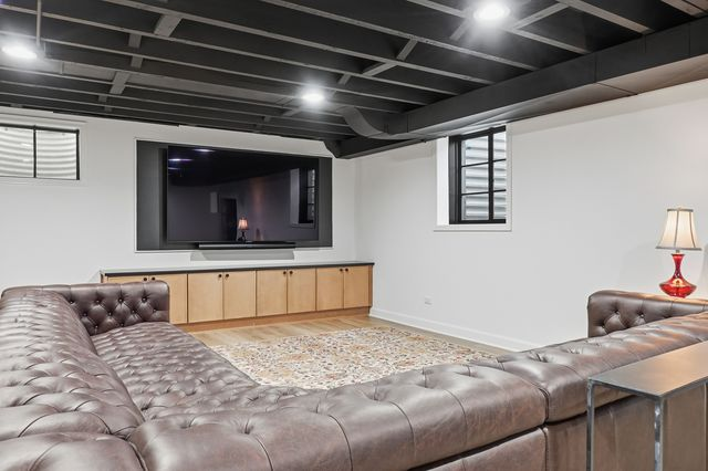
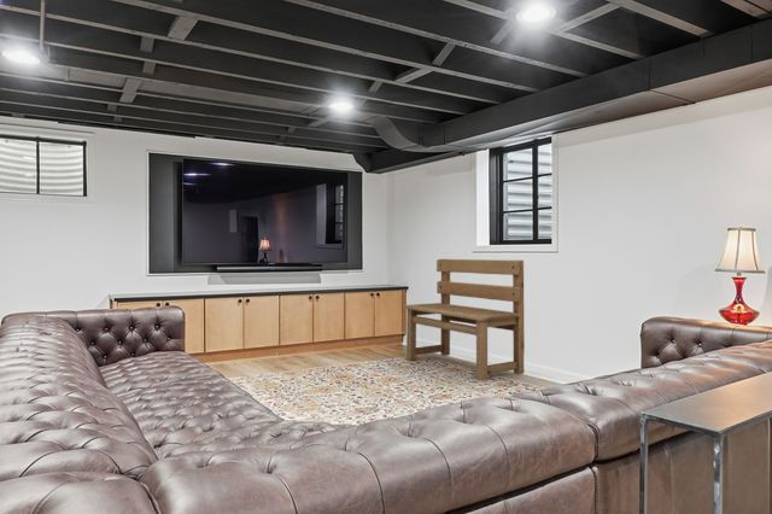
+ bench [402,258,526,381]
